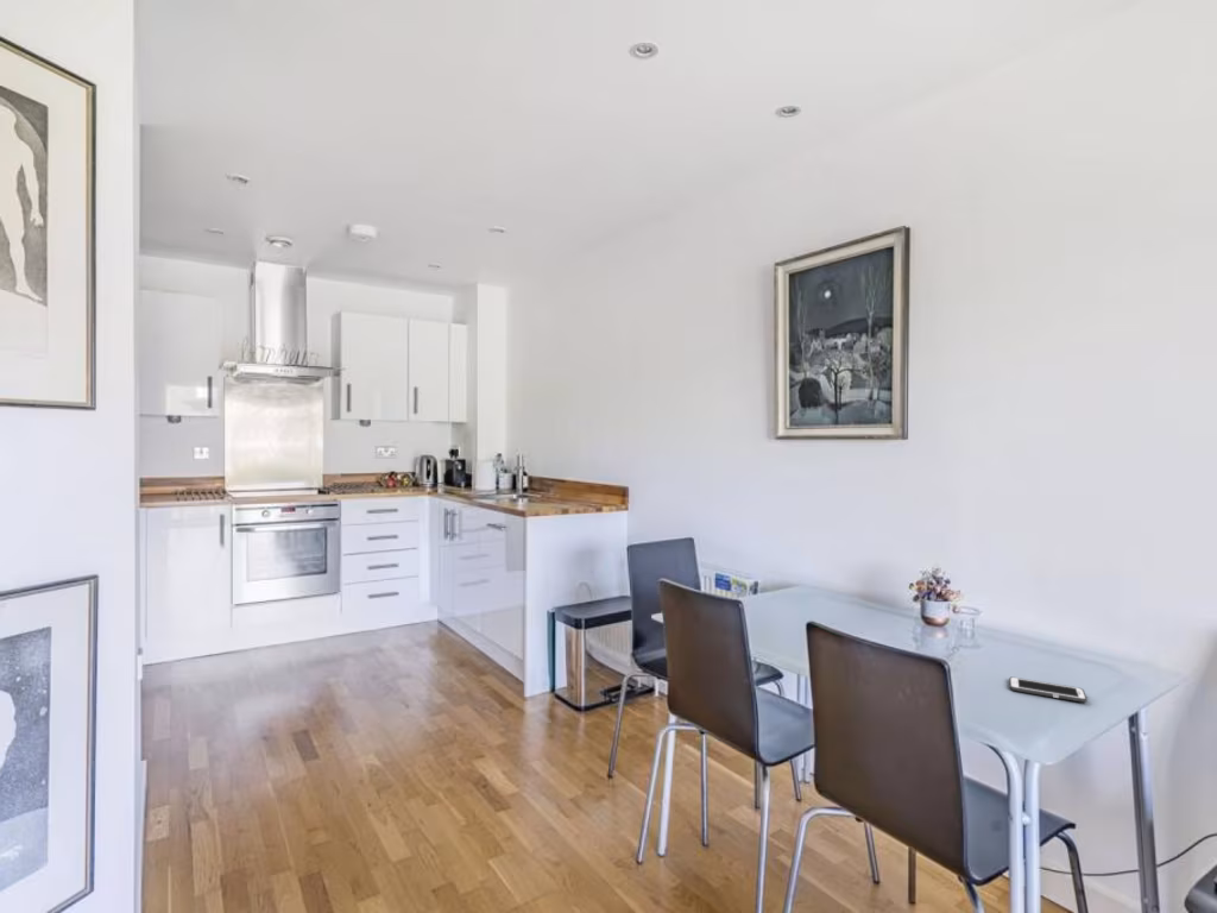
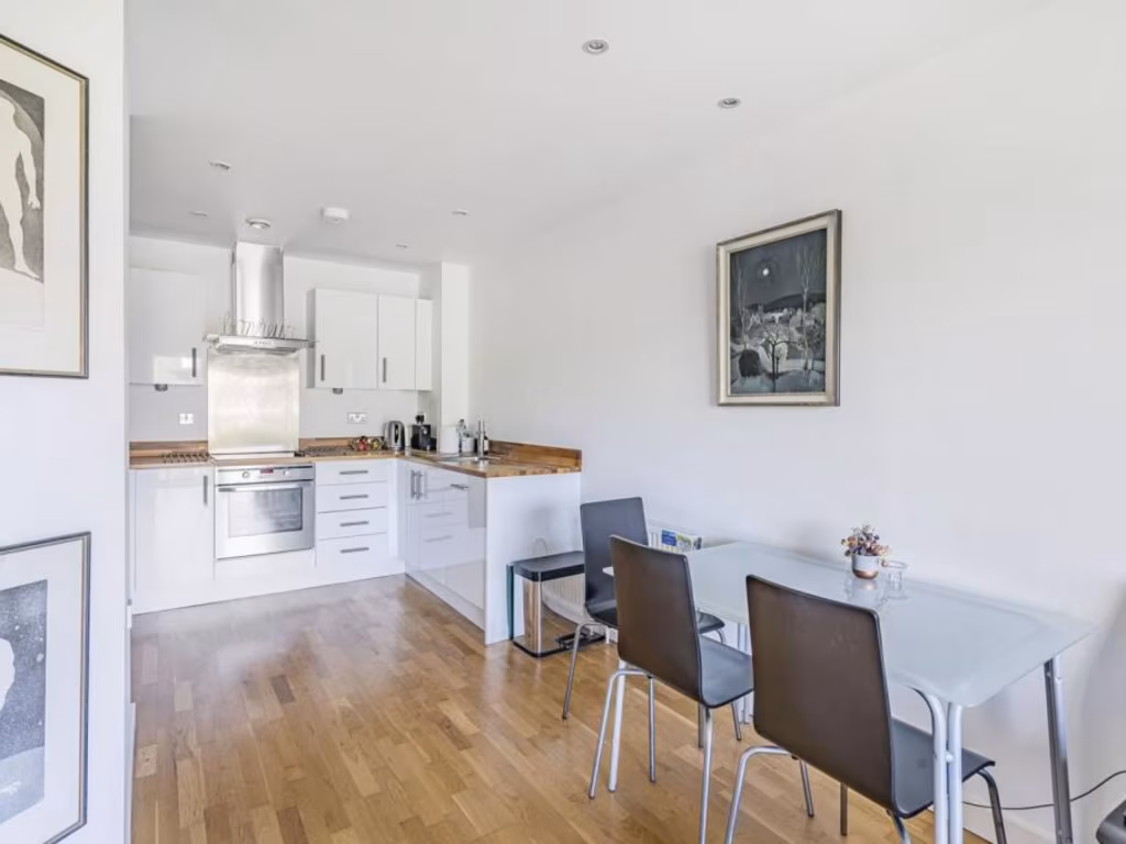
- cell phone [1008,676,1089,704]
